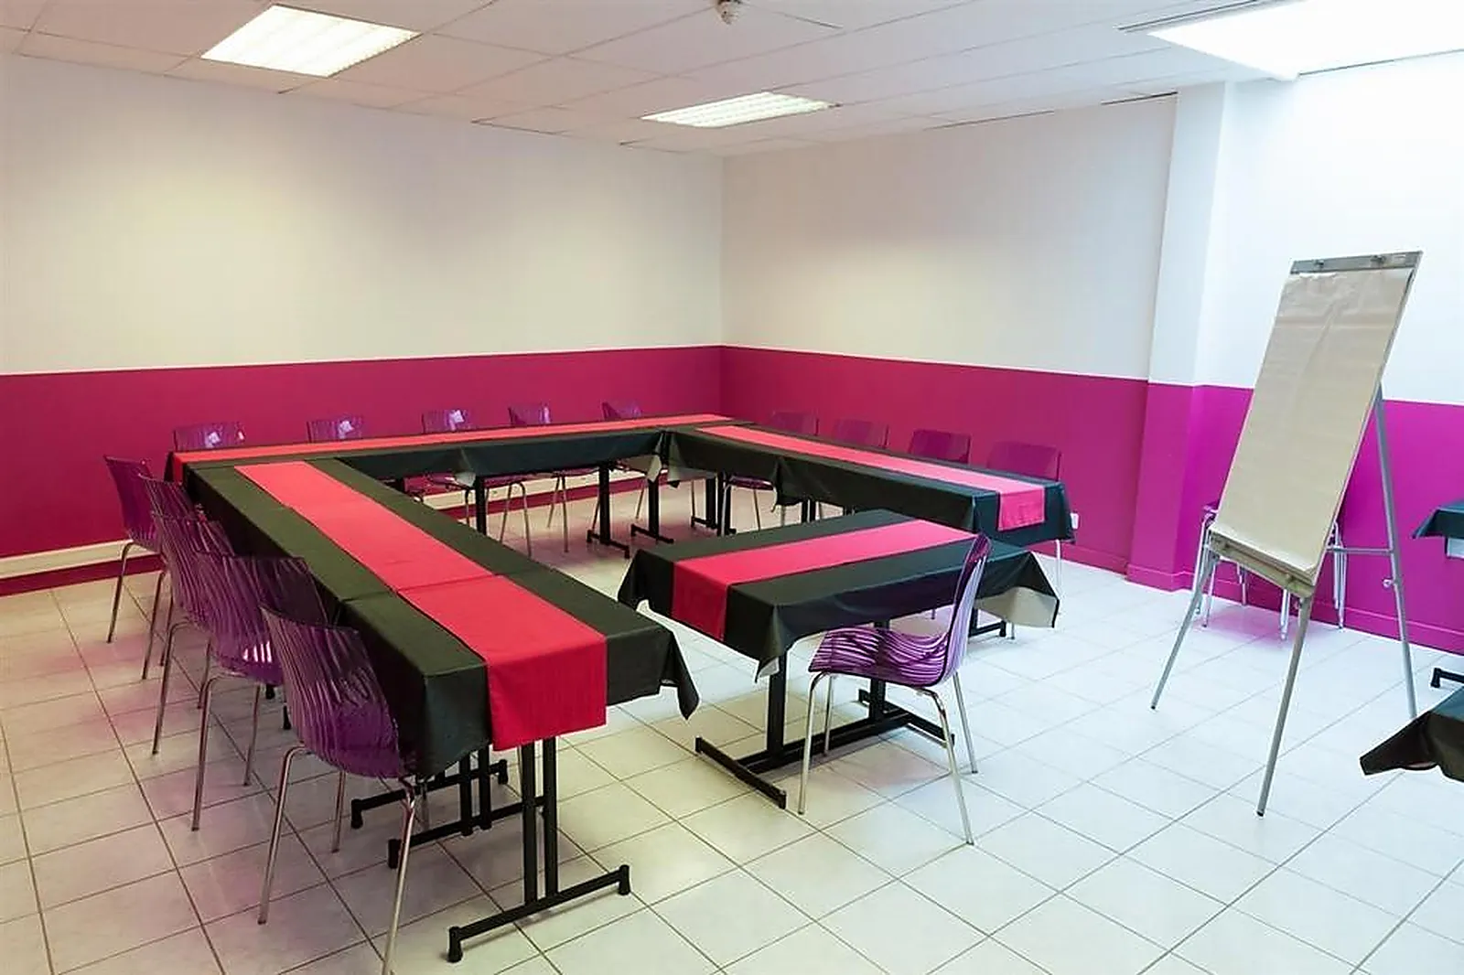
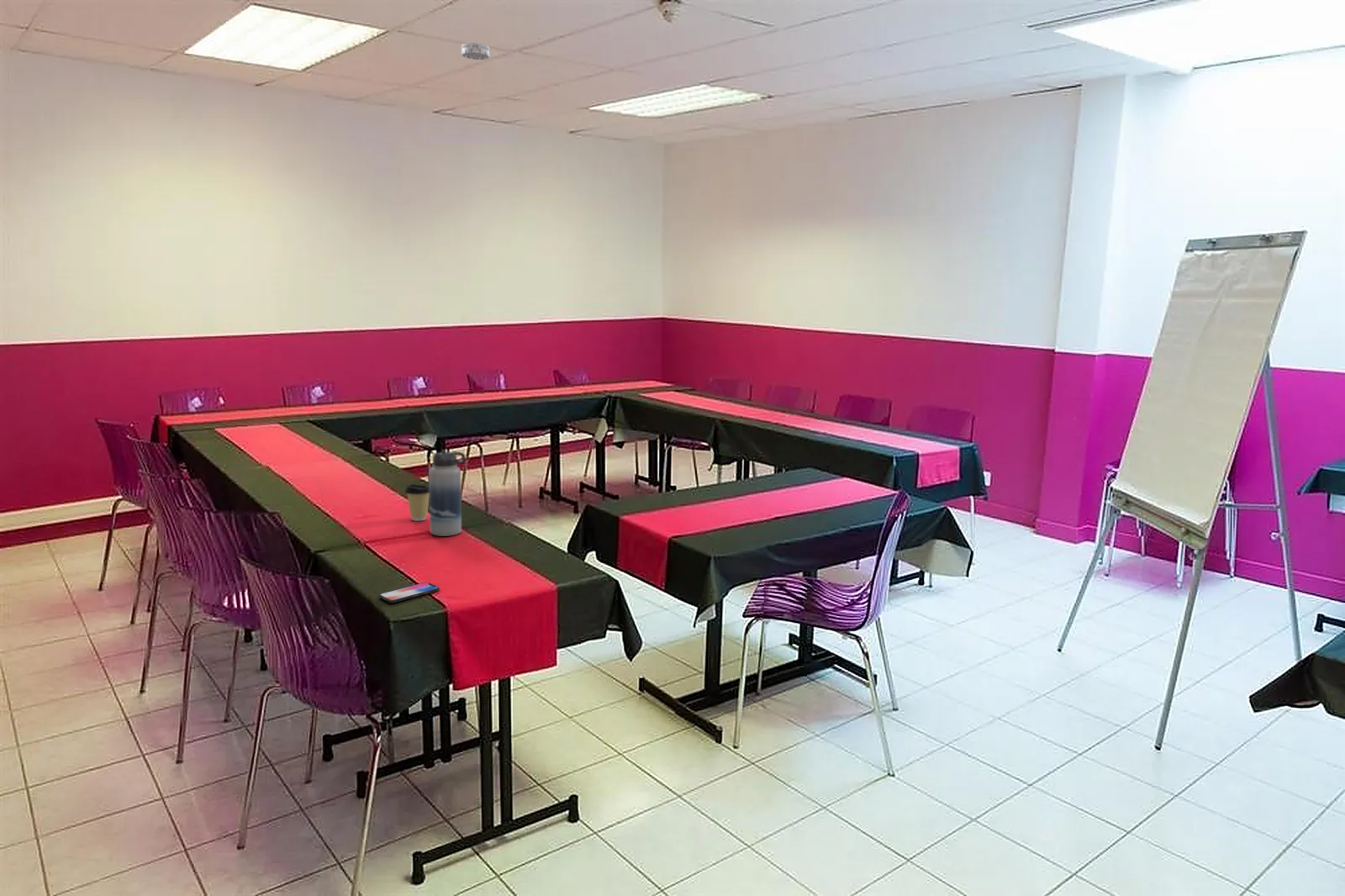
+ water bottle [428,449,467,537]
+ coffee cup [404,483,430,522]
+ smoke detector [461,42,490,61]
+ smartphone [378,582,440,603]
